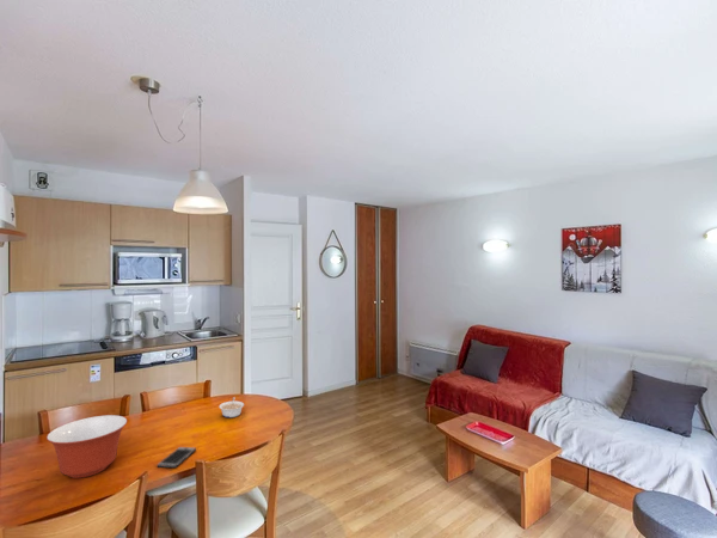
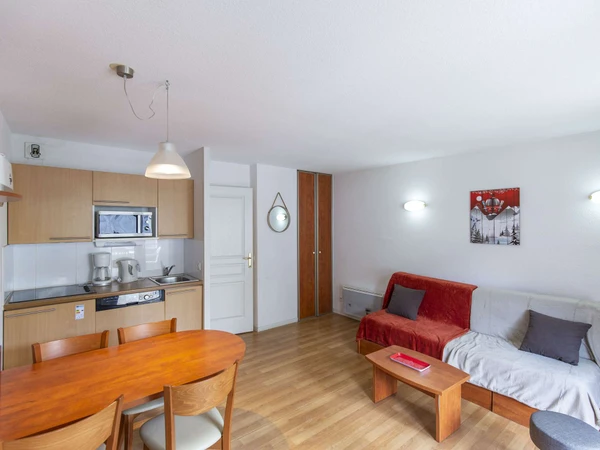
- smartphone [155,446,197,469]
- mixing bowl [45,414,128,479]
- legume [217,396,245,418]
